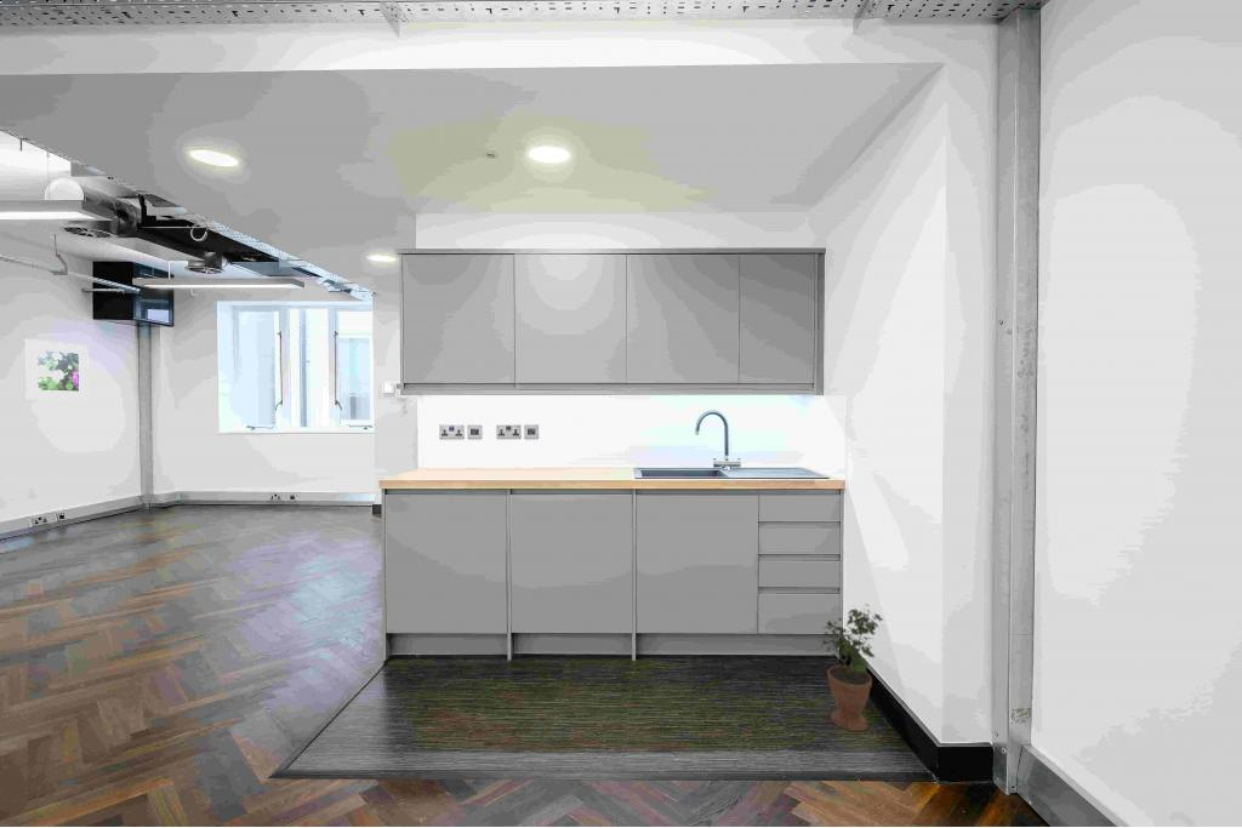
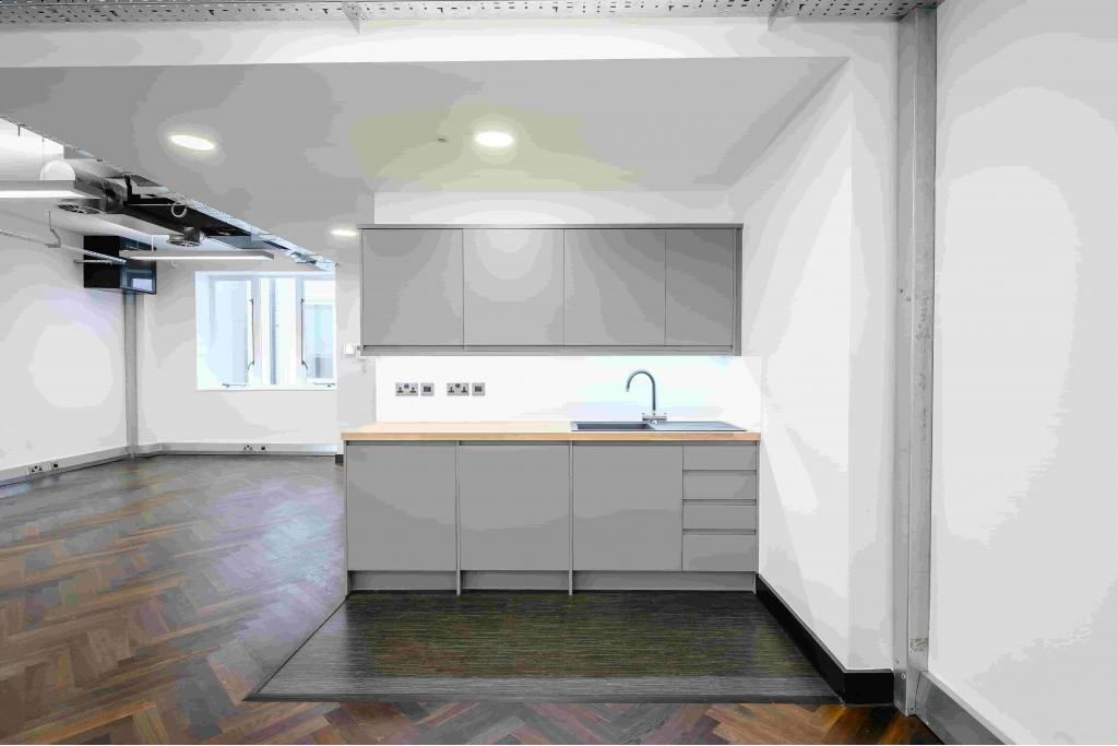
- potted plant [820,604,884,732]
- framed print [24,338,90,401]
